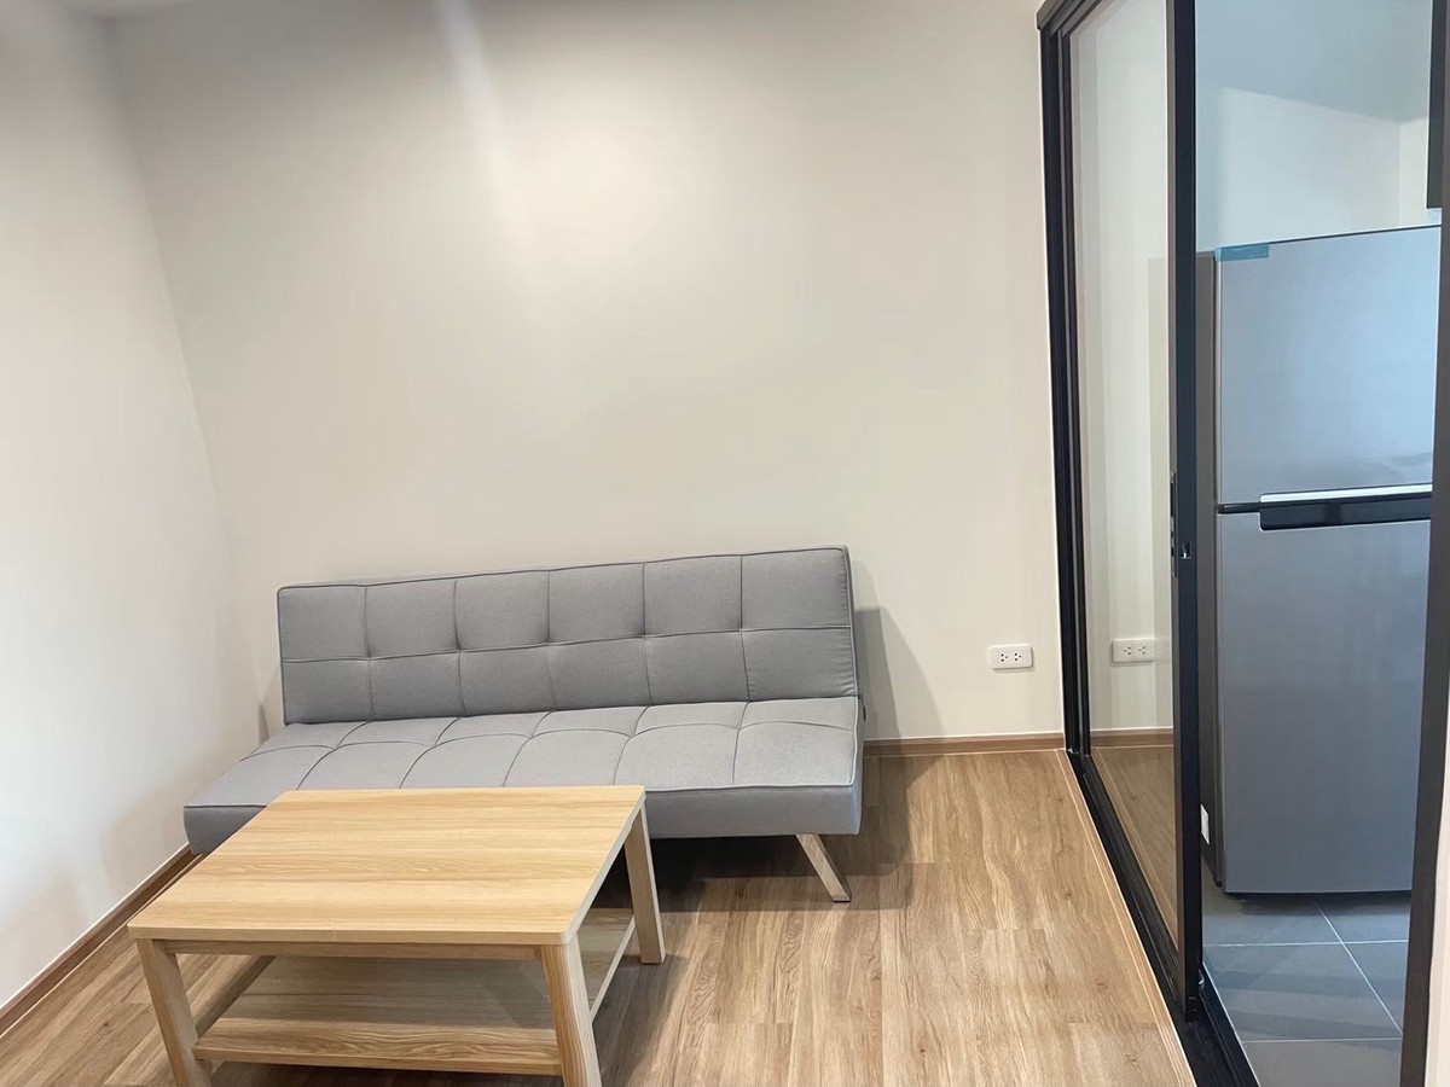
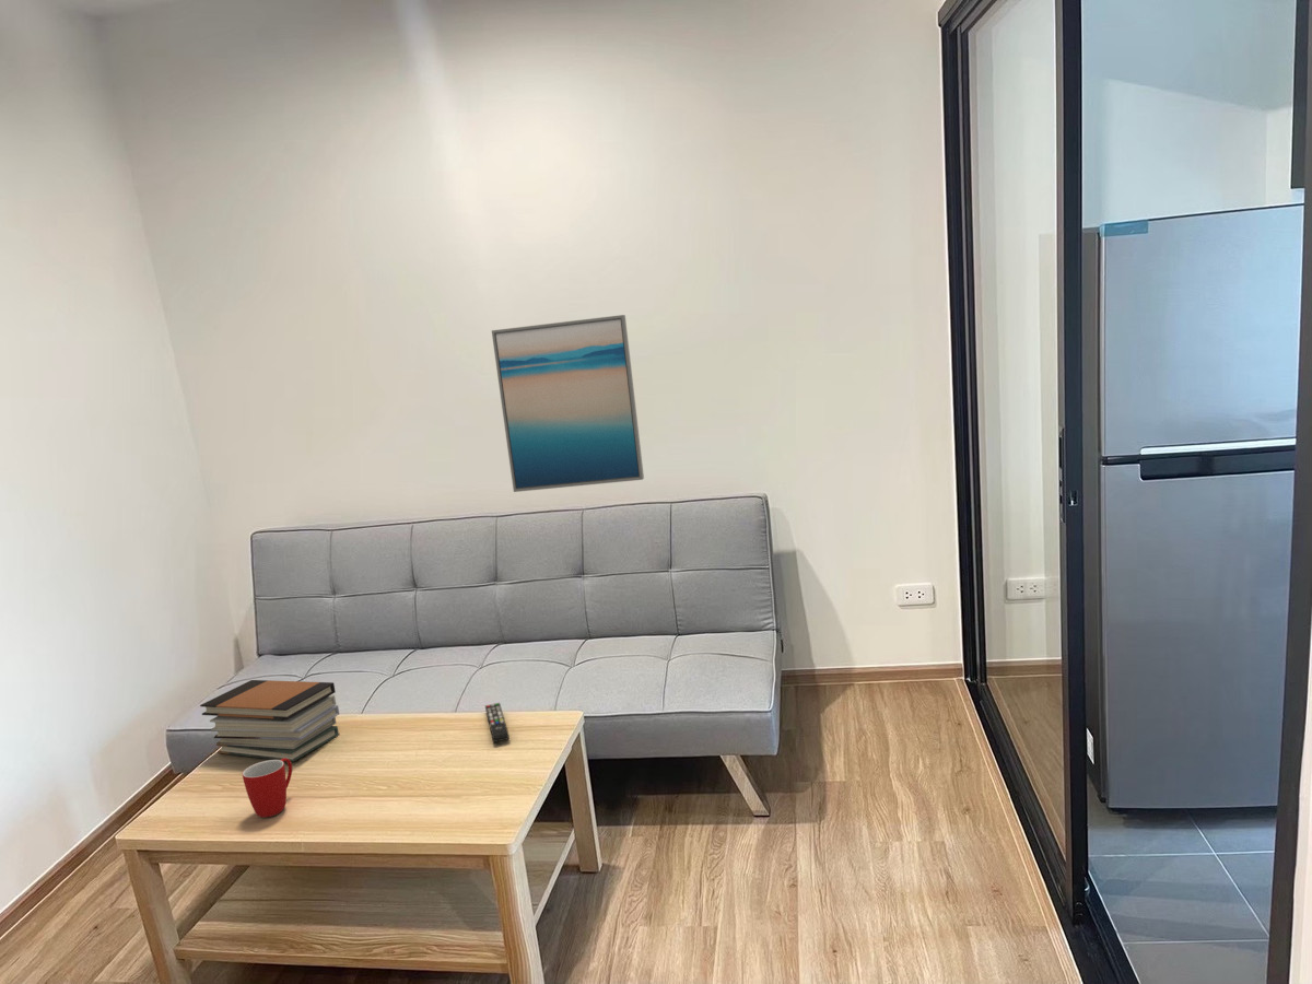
+ book stack [199,679,340,763]
+ mug [242,758,293,818]
+ wall art [491,314,645,493]
+ remote control [484,702,511,743]
